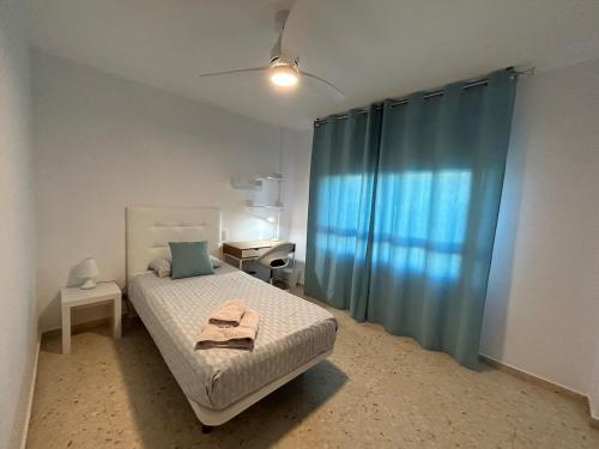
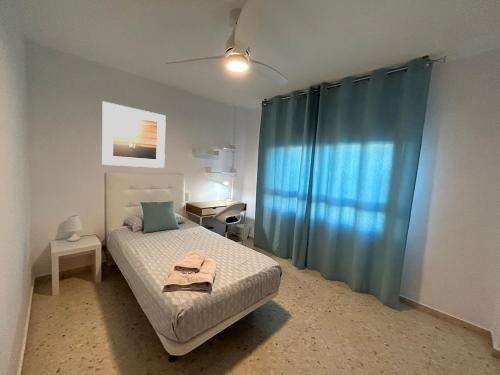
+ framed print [101,100,167,169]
